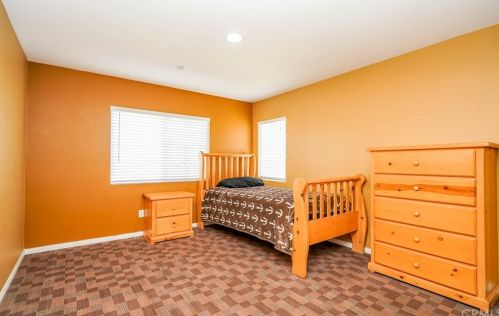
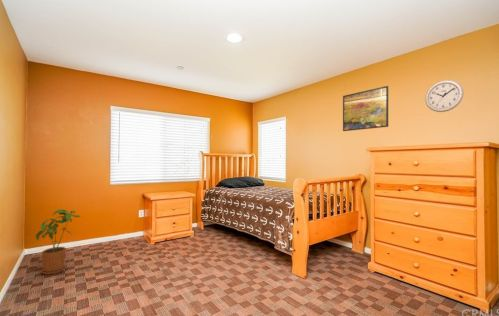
+ wall clock [424,79,464,113]
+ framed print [342,85,389,132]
+ house plant [35,208,82,276]
